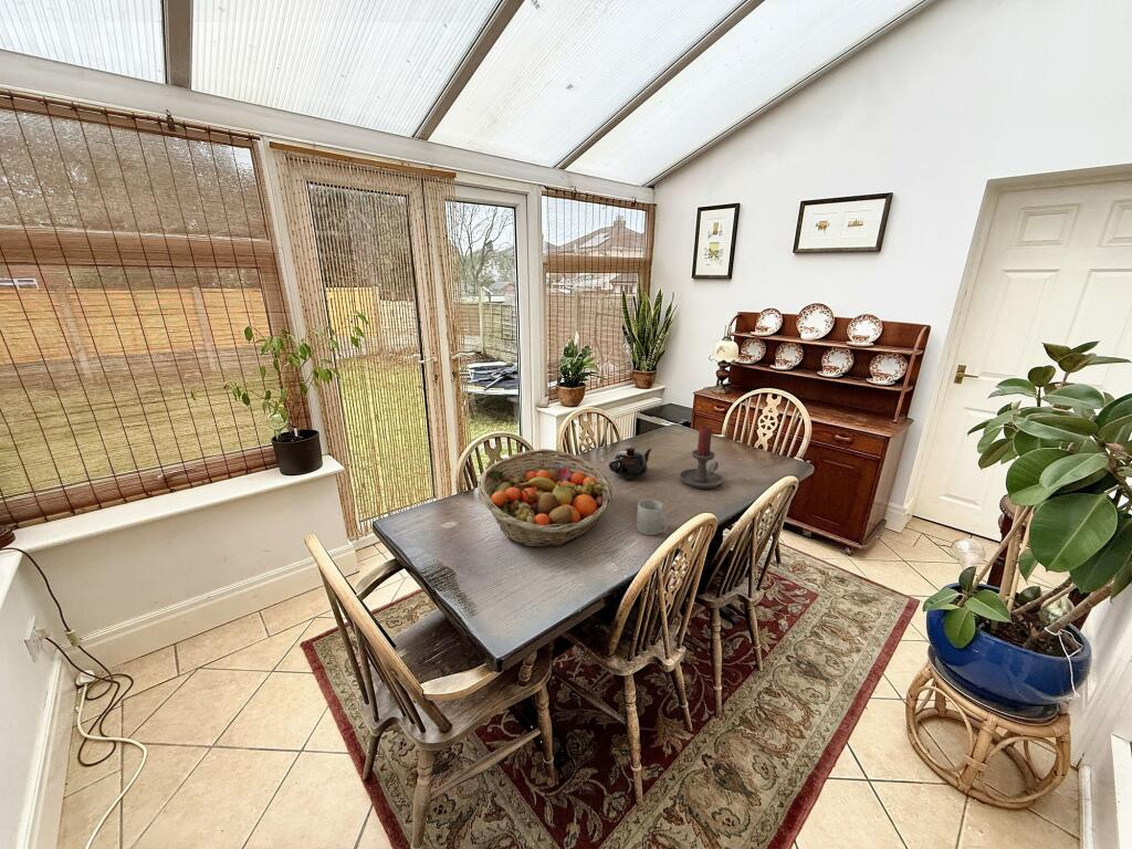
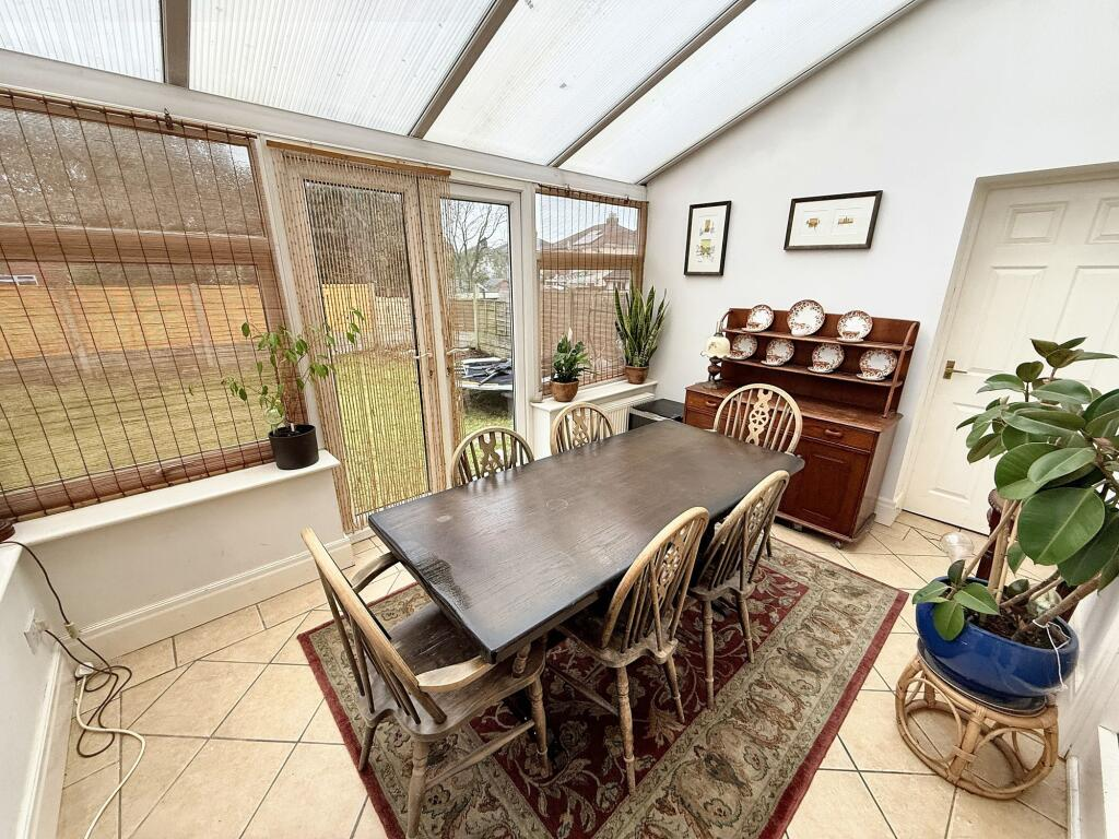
- mug [636,499,670,536]
- teapot [608,446,653,480]
- fruit basket [476,448,614,548]
- candle holder [679,424,724,490]
